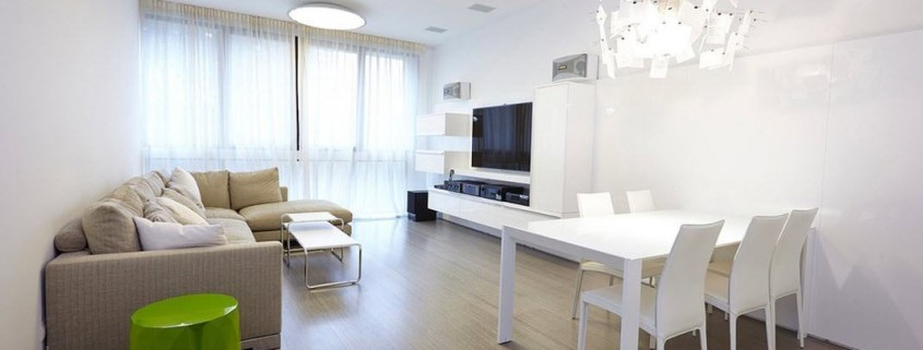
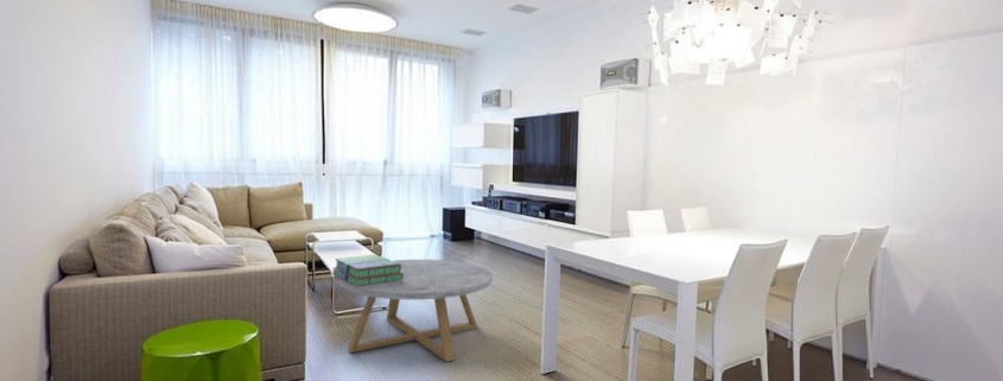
+ coffee table [339,259,494,363]
+ stack of books [331,254,404,286]
